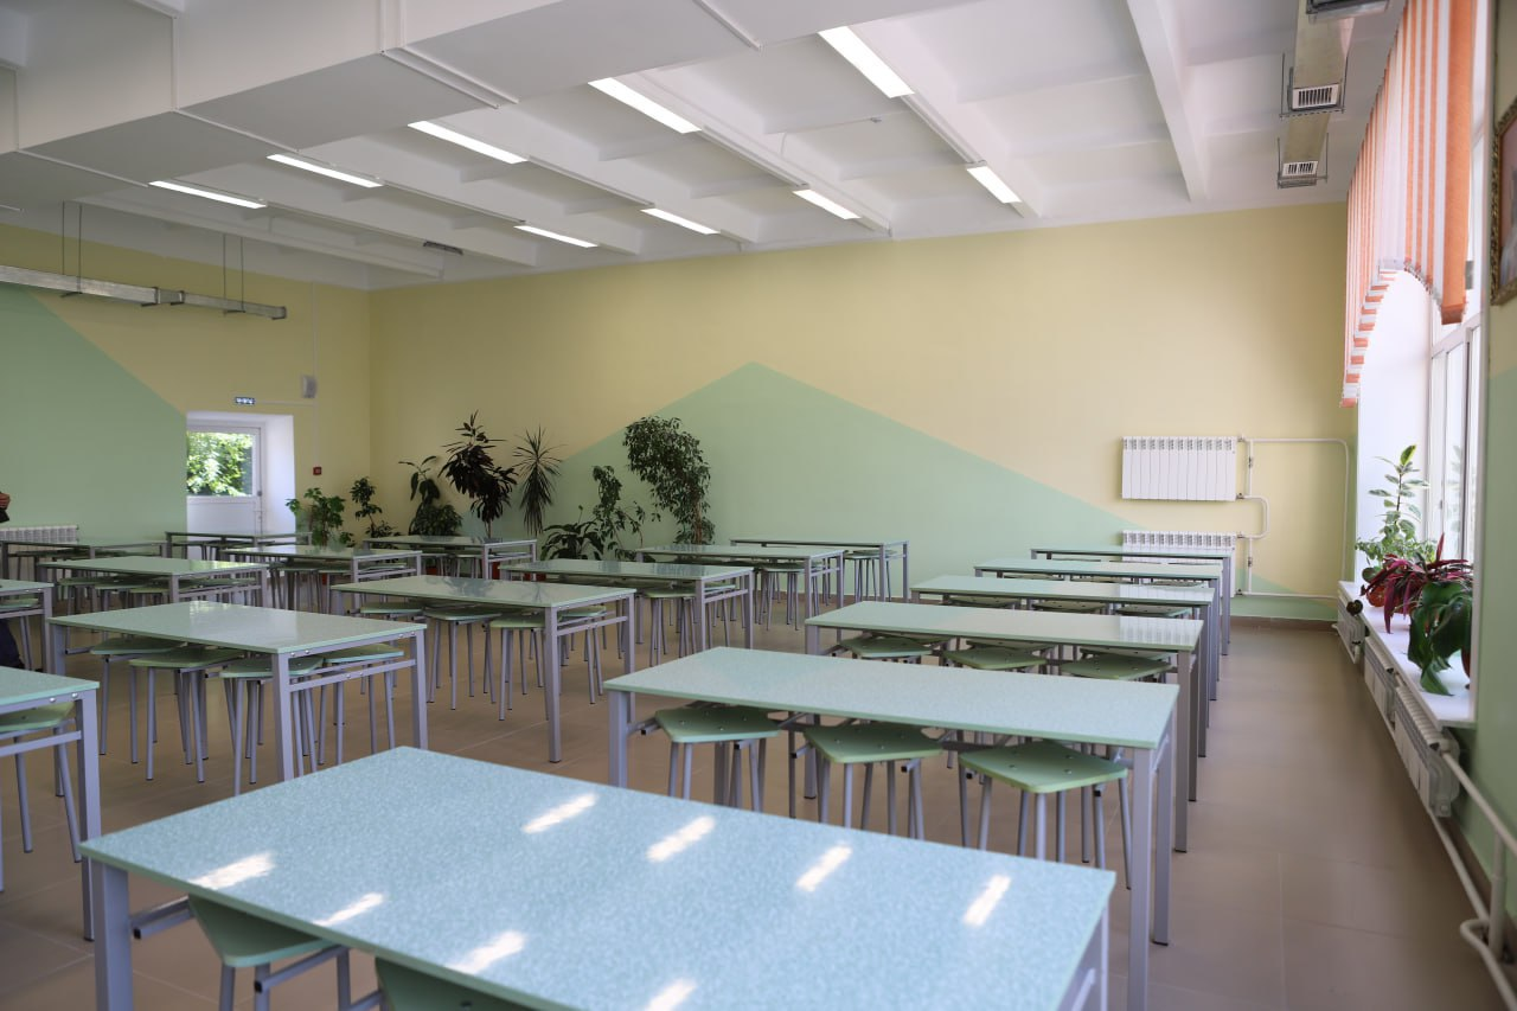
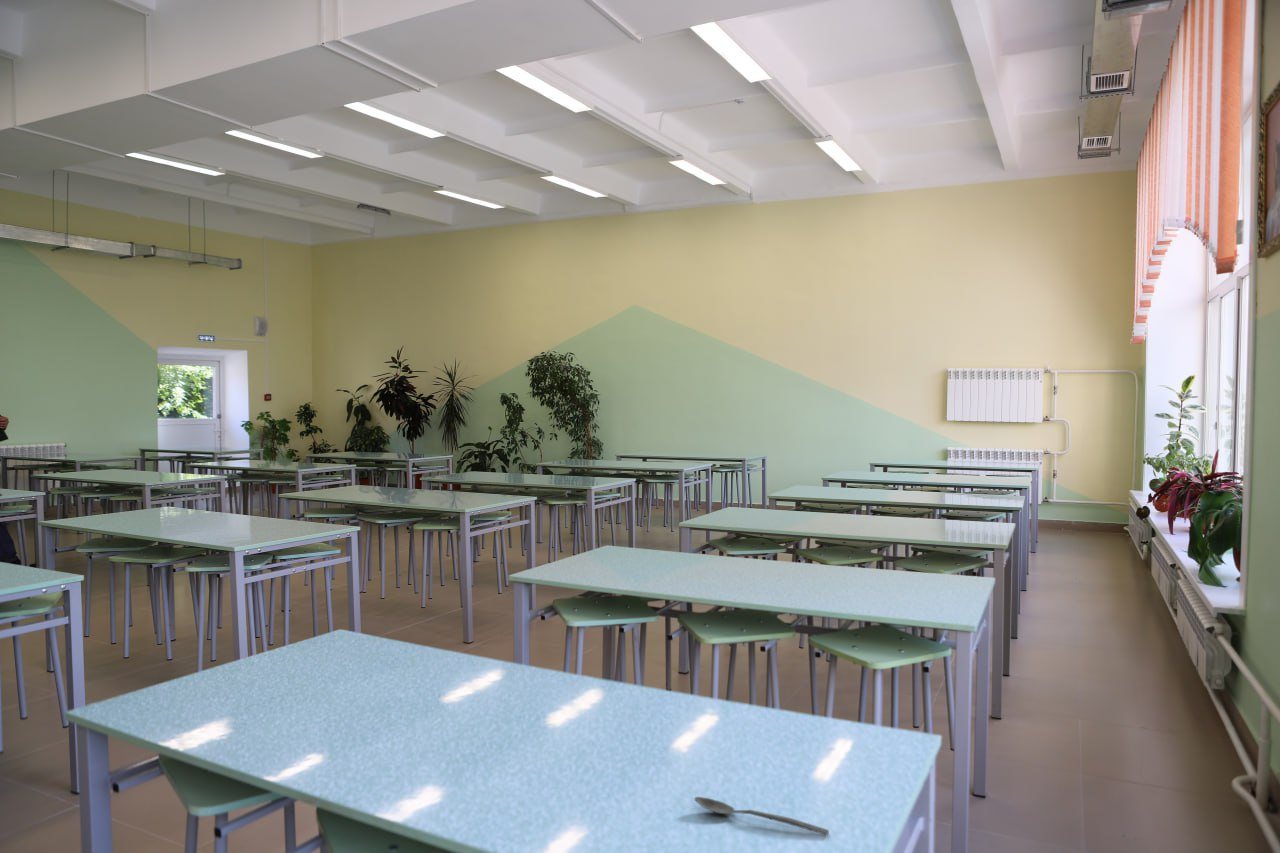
+ spoon [693,796,830,836]
